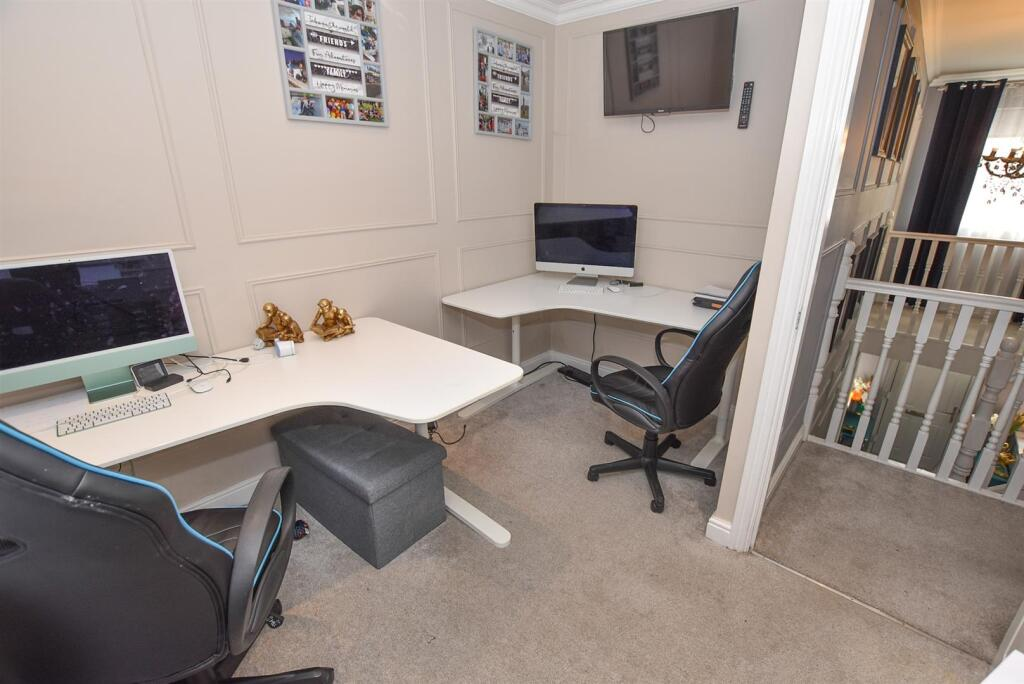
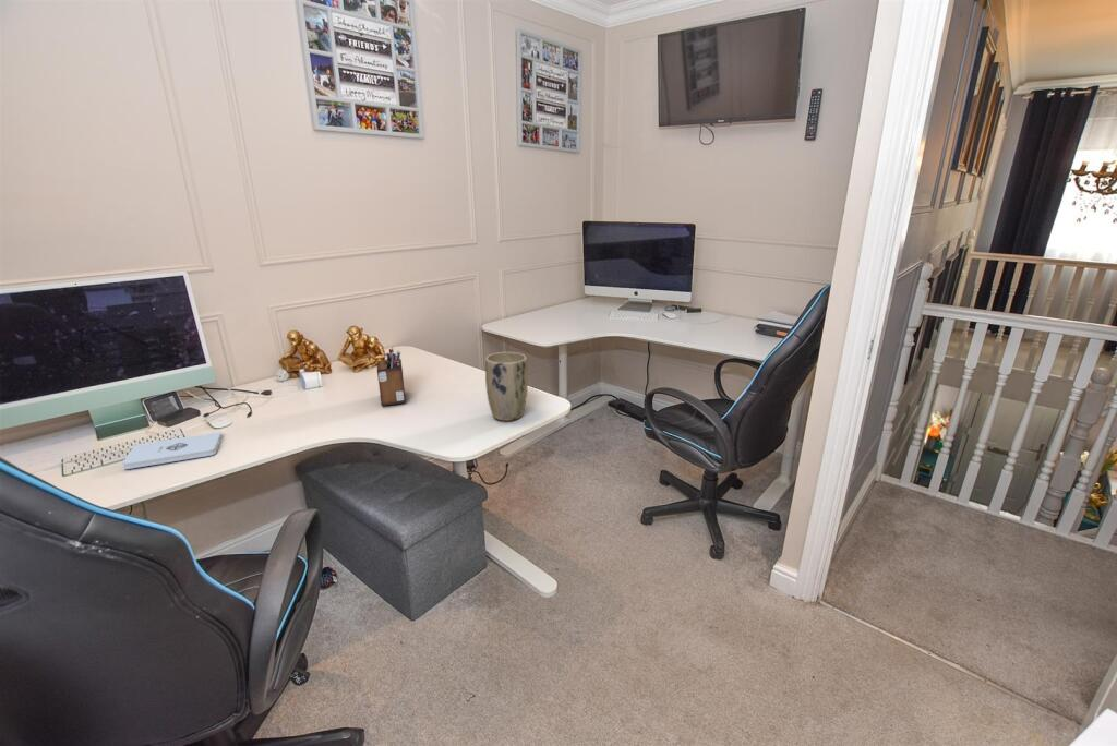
+ desk organizer [376,347,407,407]
+ plant pot [484,351,529,422]
+ notepad [121,431,223,470]
